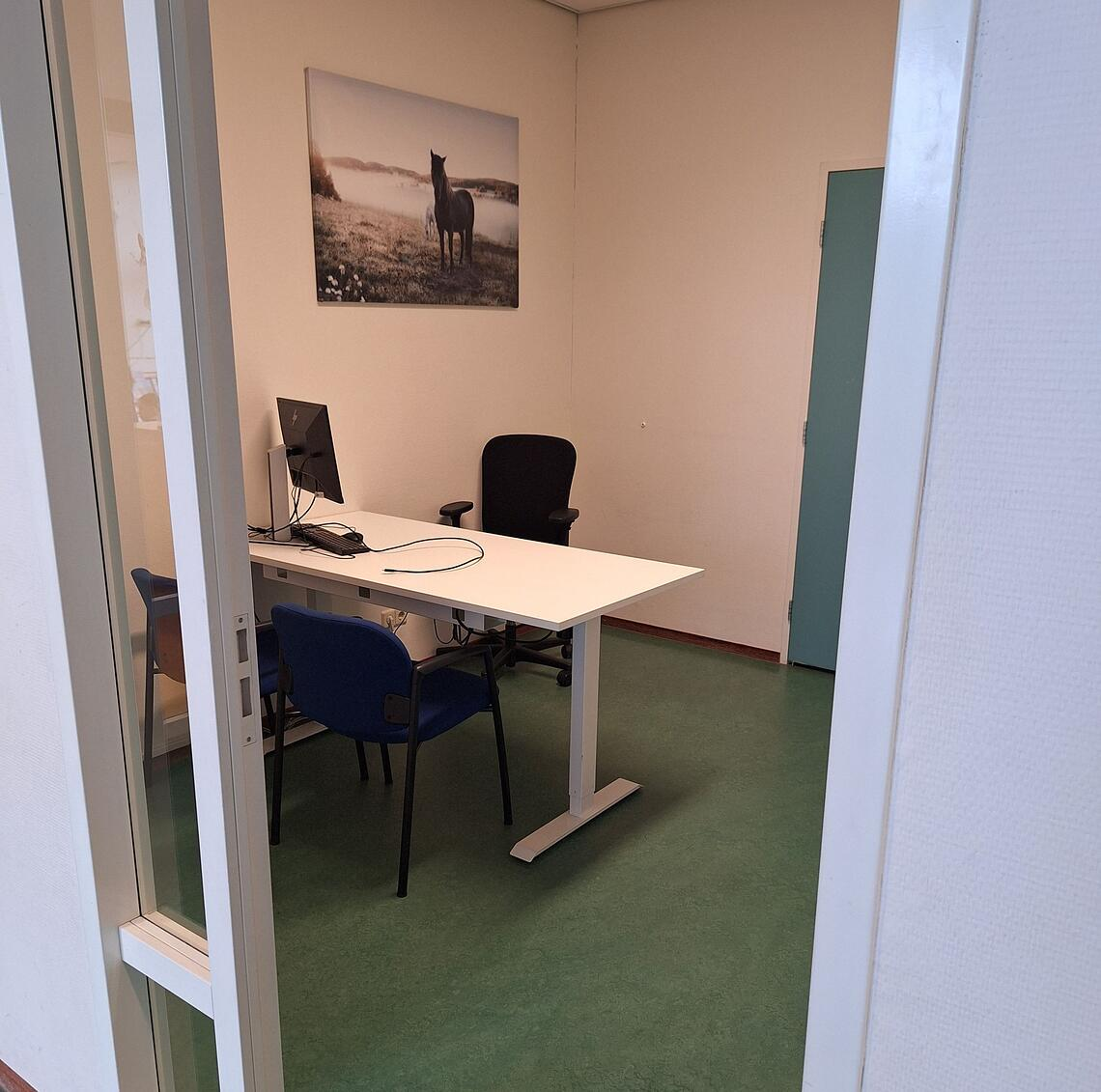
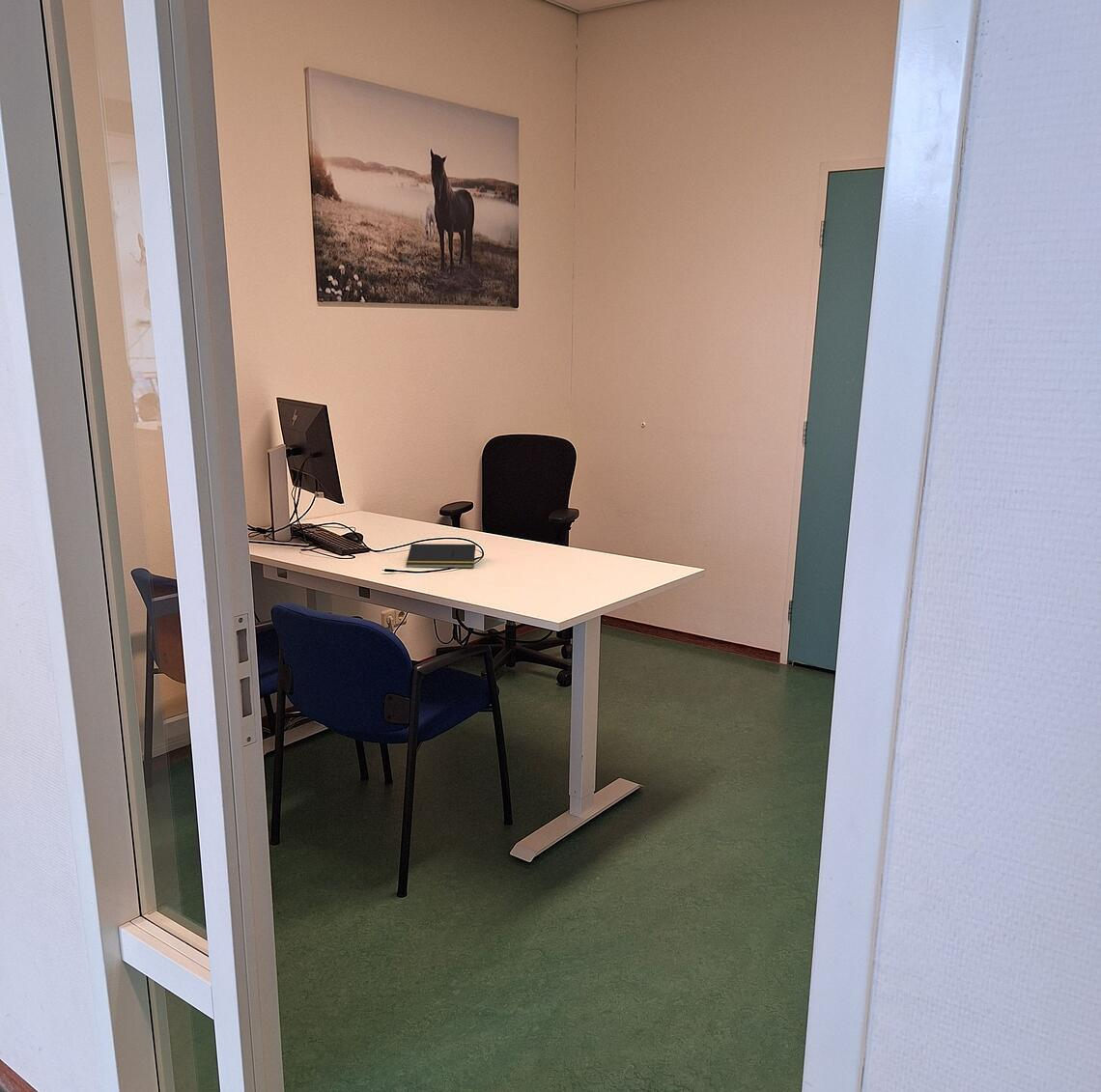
+ notepad [406,543,476,569]
